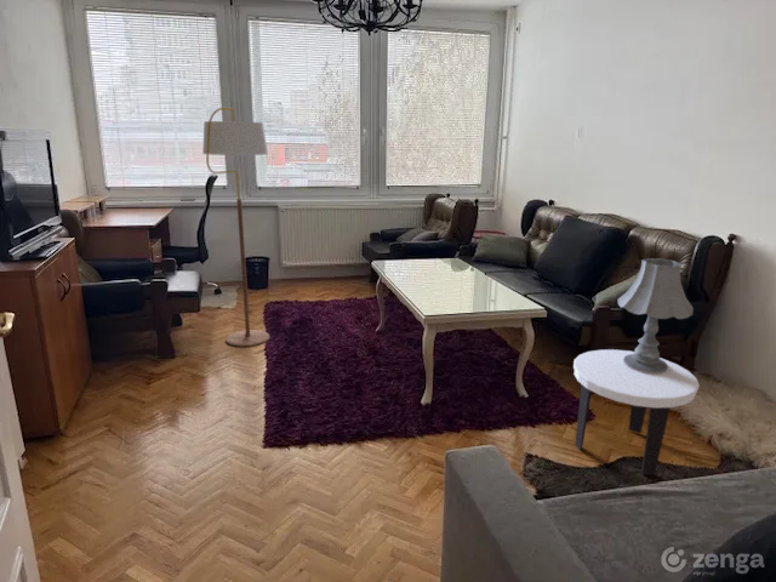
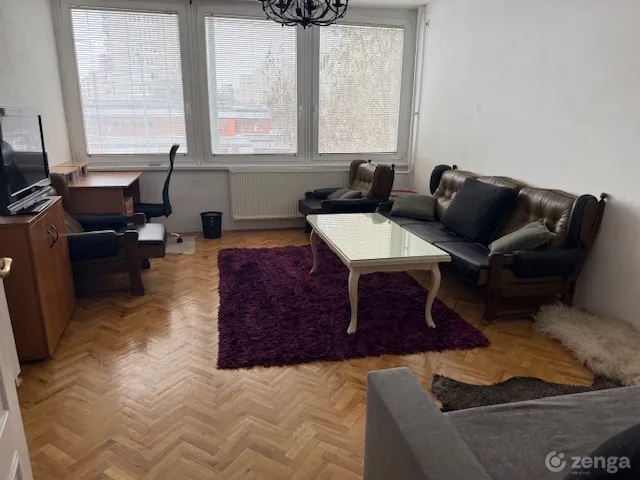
- side table [572,348,701,477]
- floor lamp [201,107,270,348]
- table lamp [616,257,694,373]
